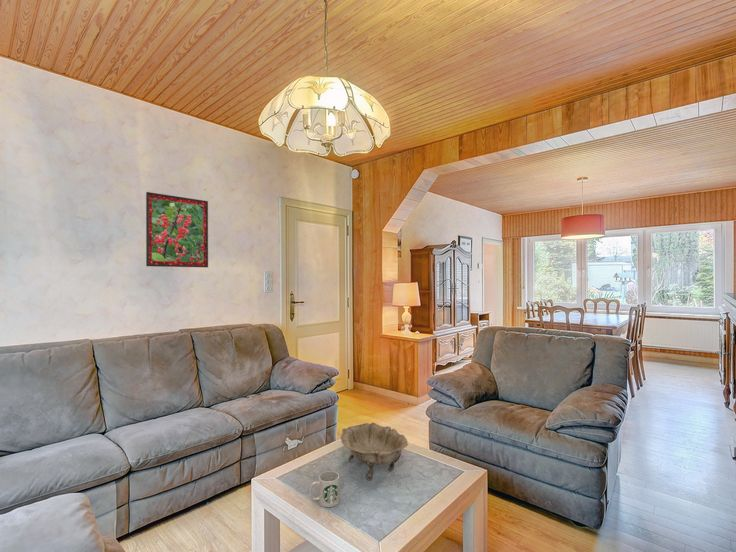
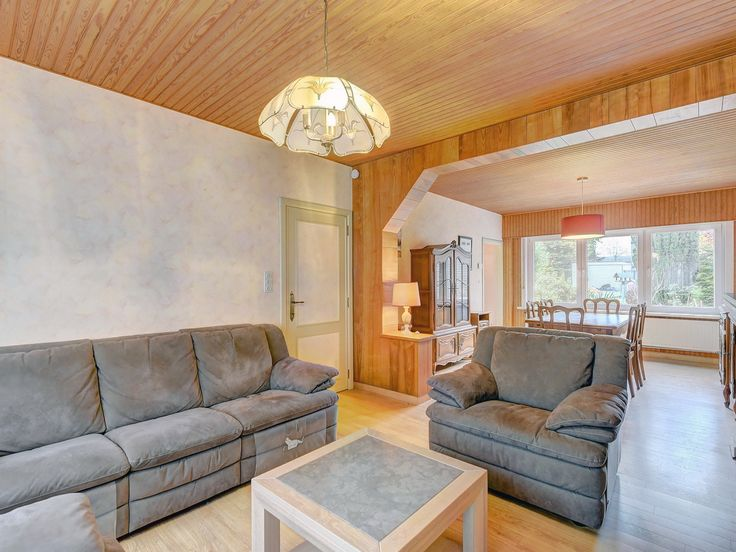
- decorative bowl [339,422,409,481]
- mug [308,470,340,508]
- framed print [145,191,209,268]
